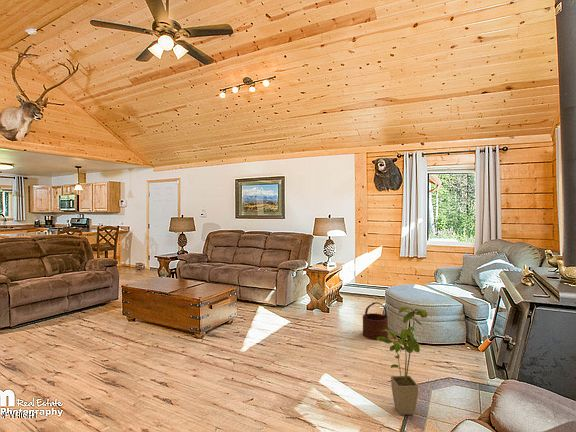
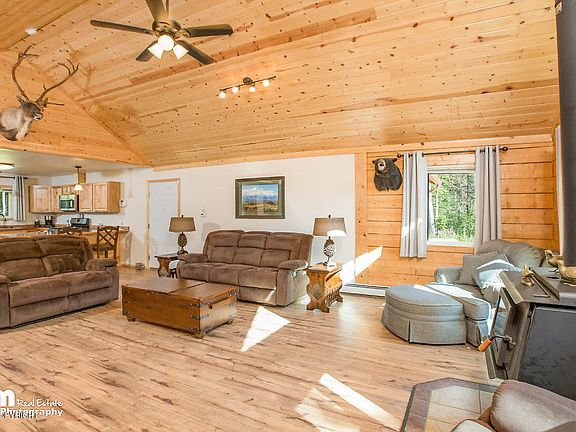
- wooden bucket [362,301,389,341]
- house plant [377,306,429,416]
